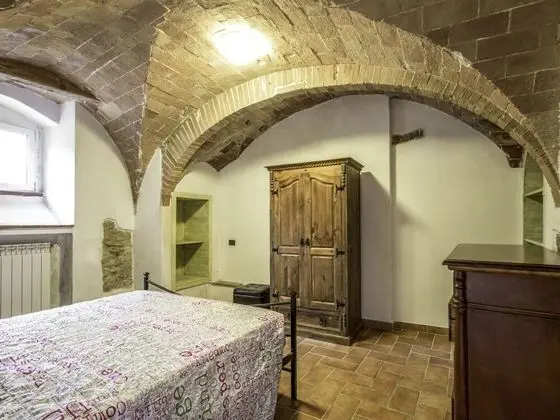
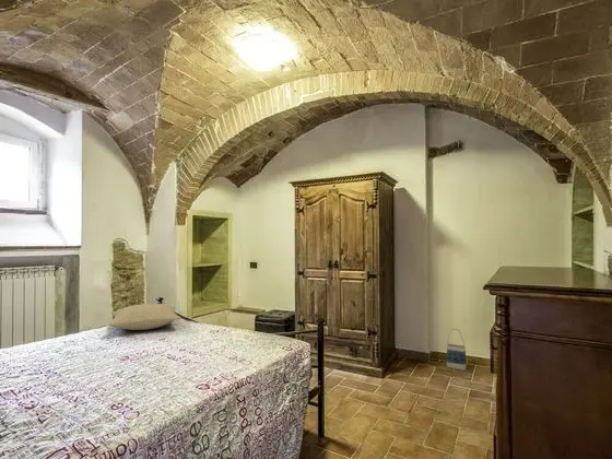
+ pillow [107,303,181,331]
+ bag [446,328,467,372]
